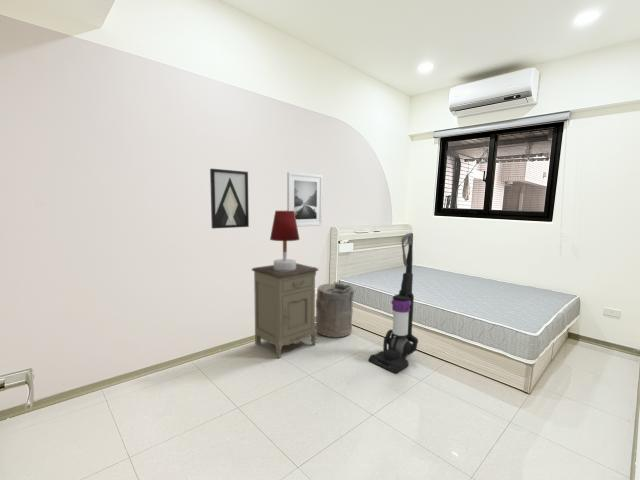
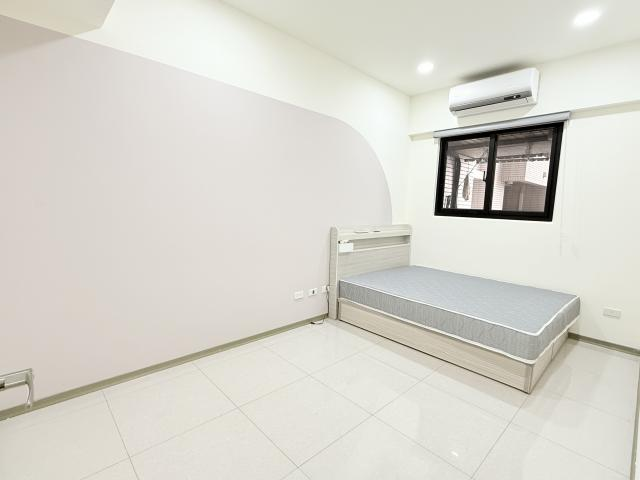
- wall art [209,168,250,229]
- vacuum cleaner [368,232,419,374]
- nightstand [251,262,320,359]
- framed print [286,171,324,228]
- laundry hamper [315,281,356,339]
- table lamp [269,210,301,271]
